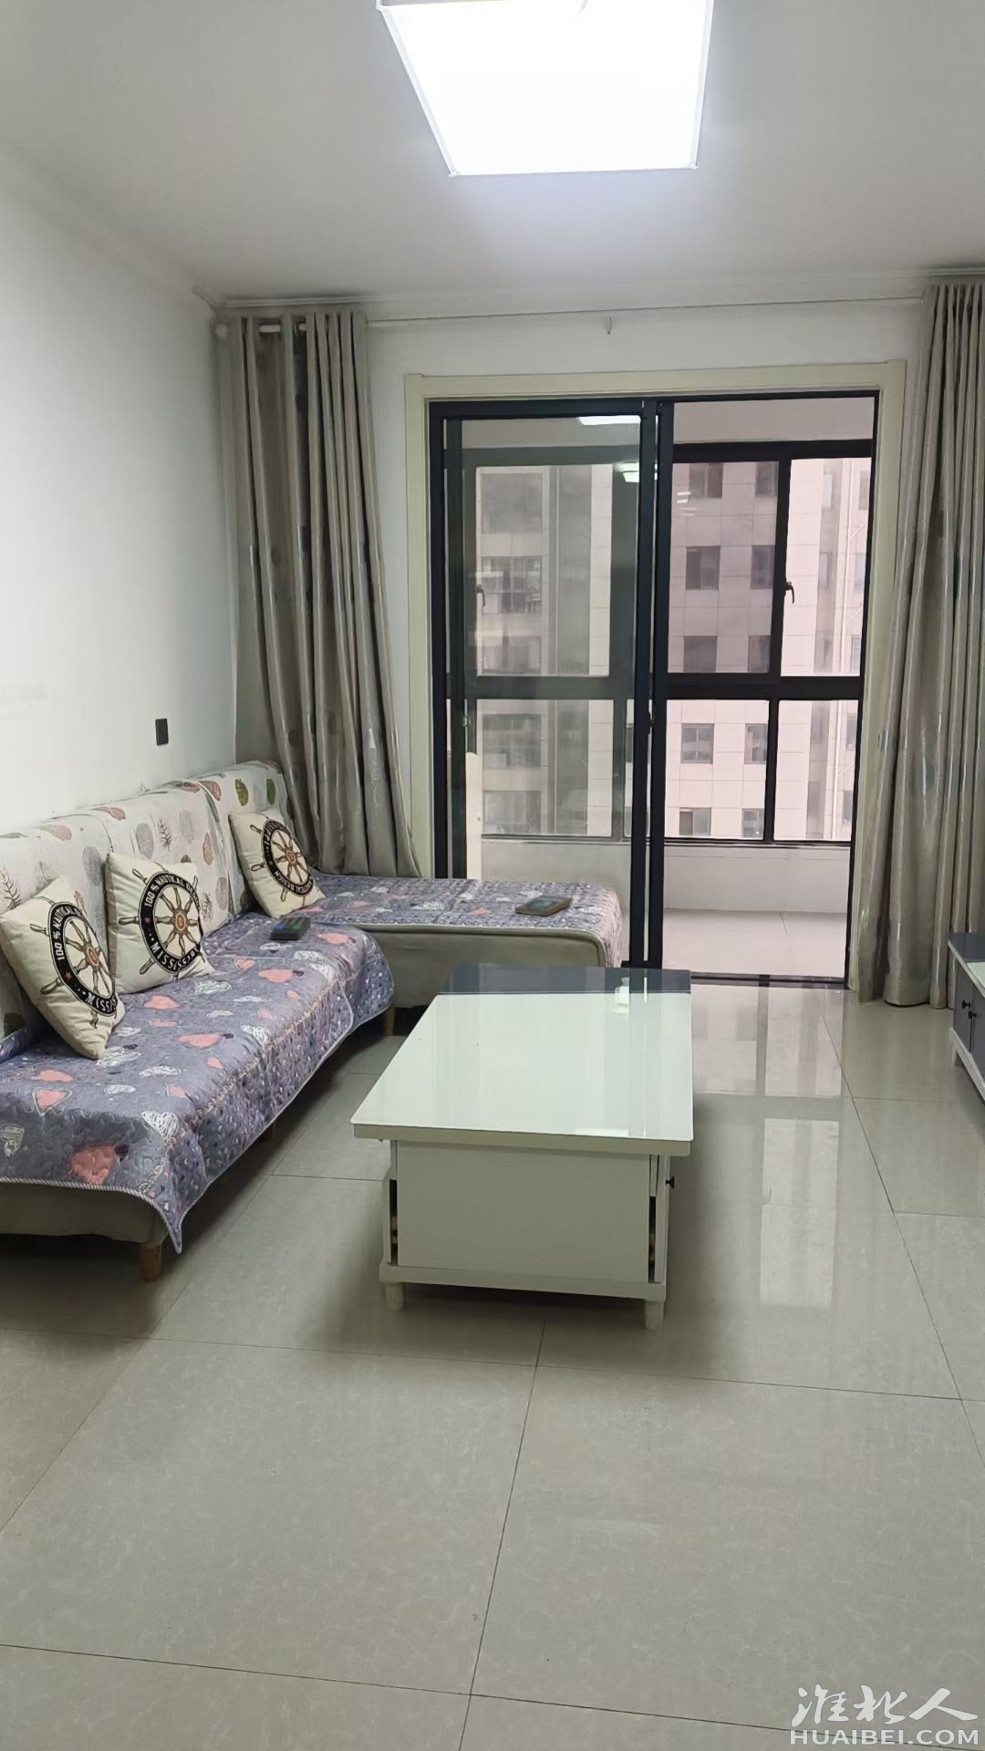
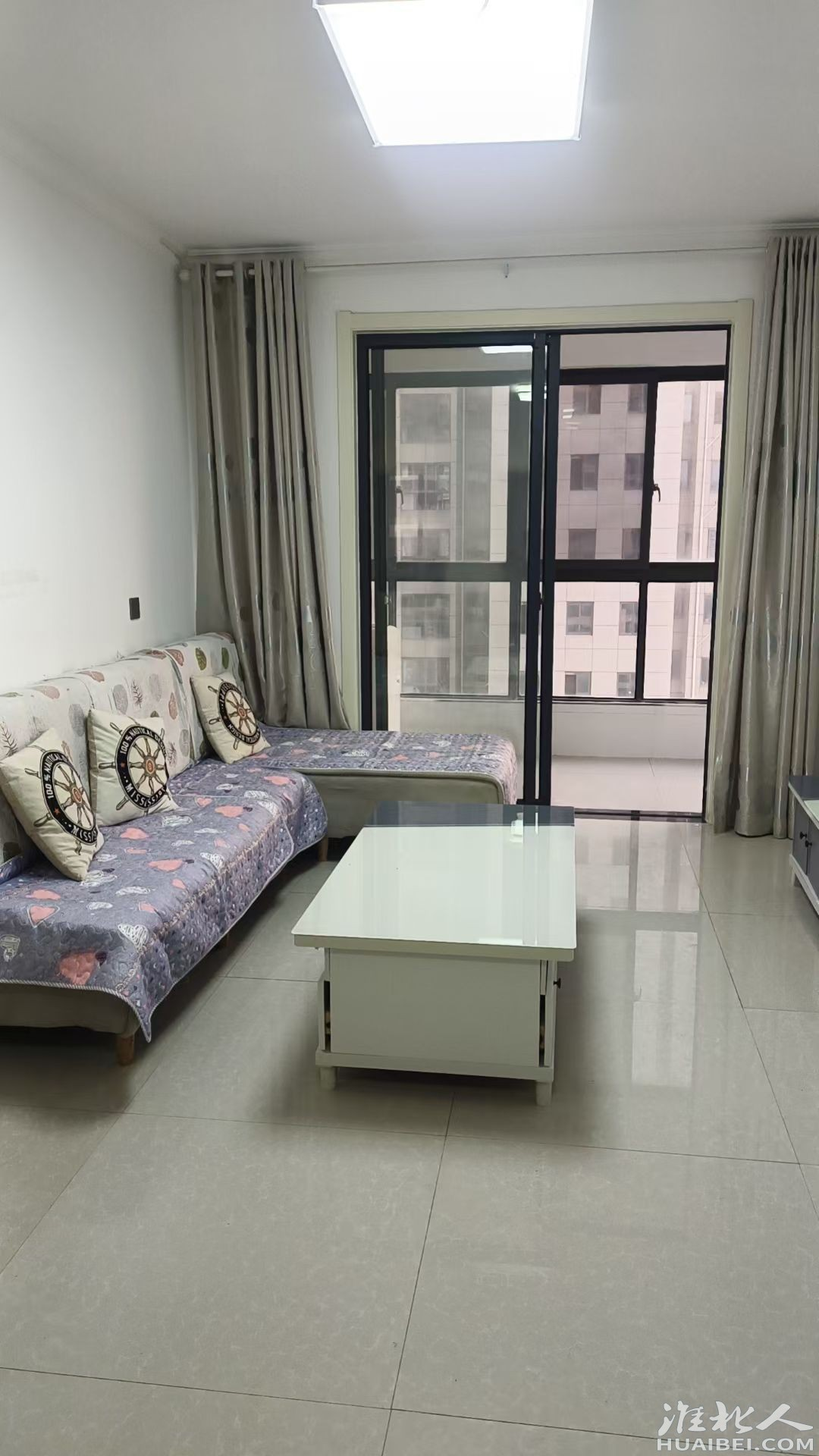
- remote control [269,915,311,940]
- book [514,894,574,916]
